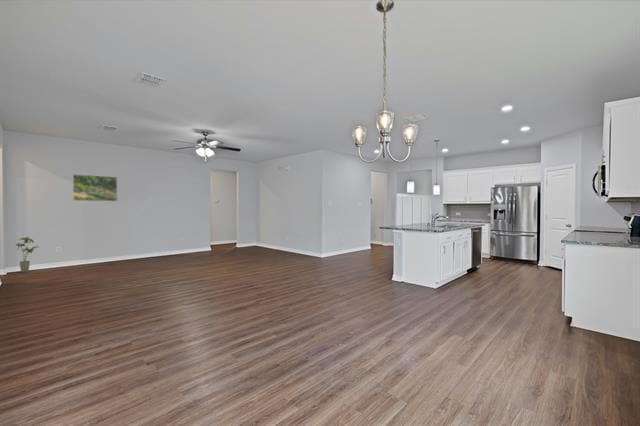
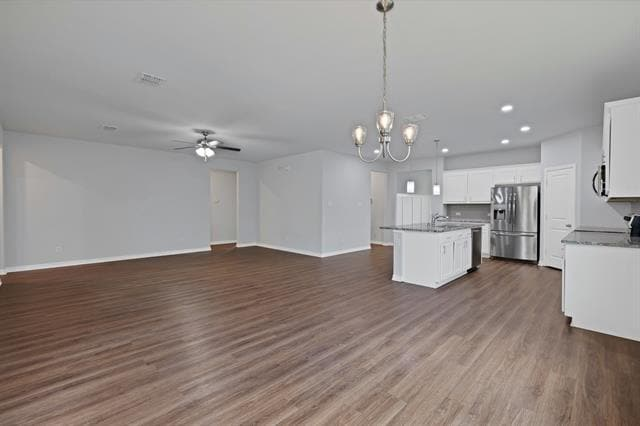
- house plant [15,236,41,273]
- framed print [72,173,118,202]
